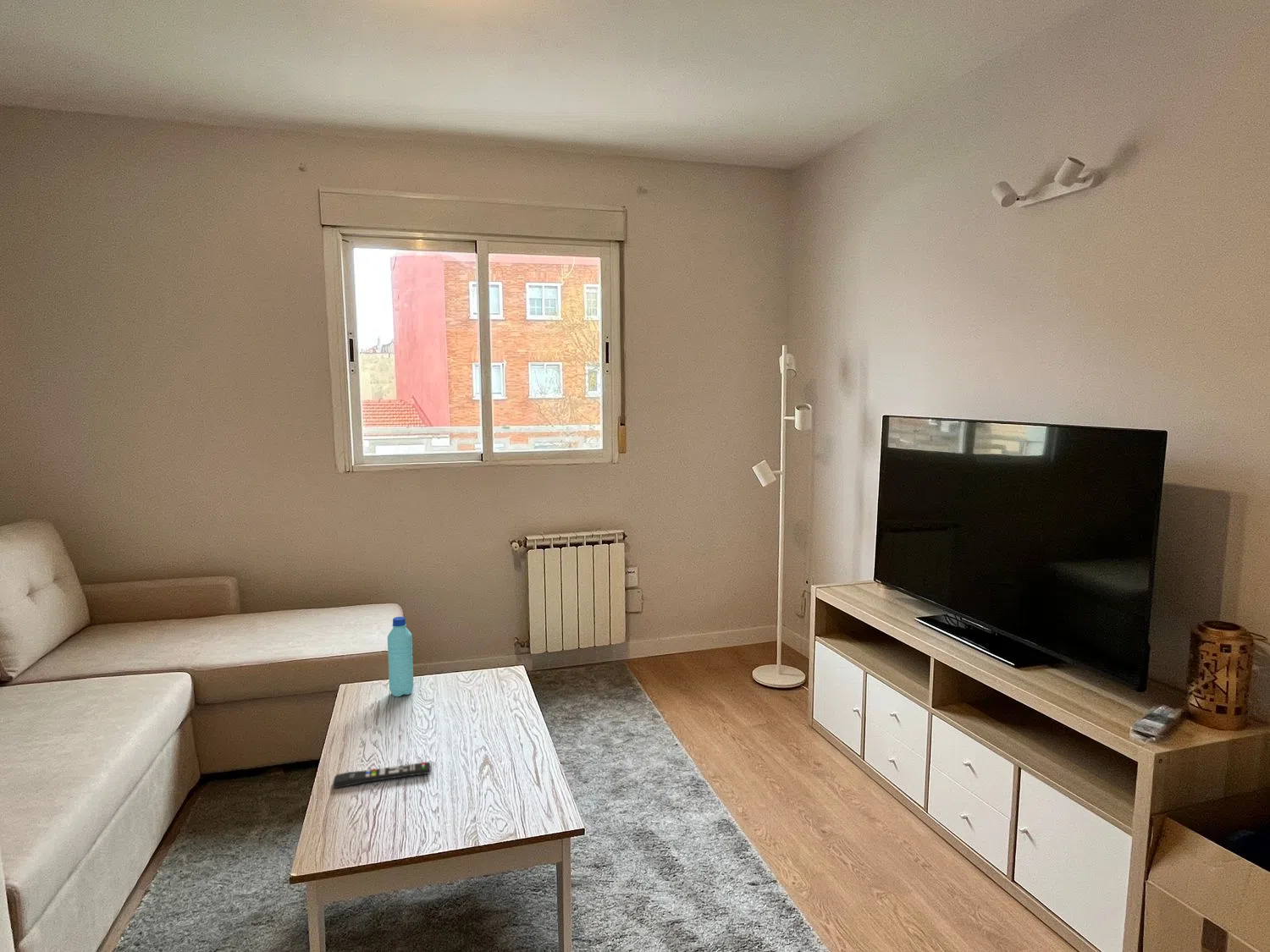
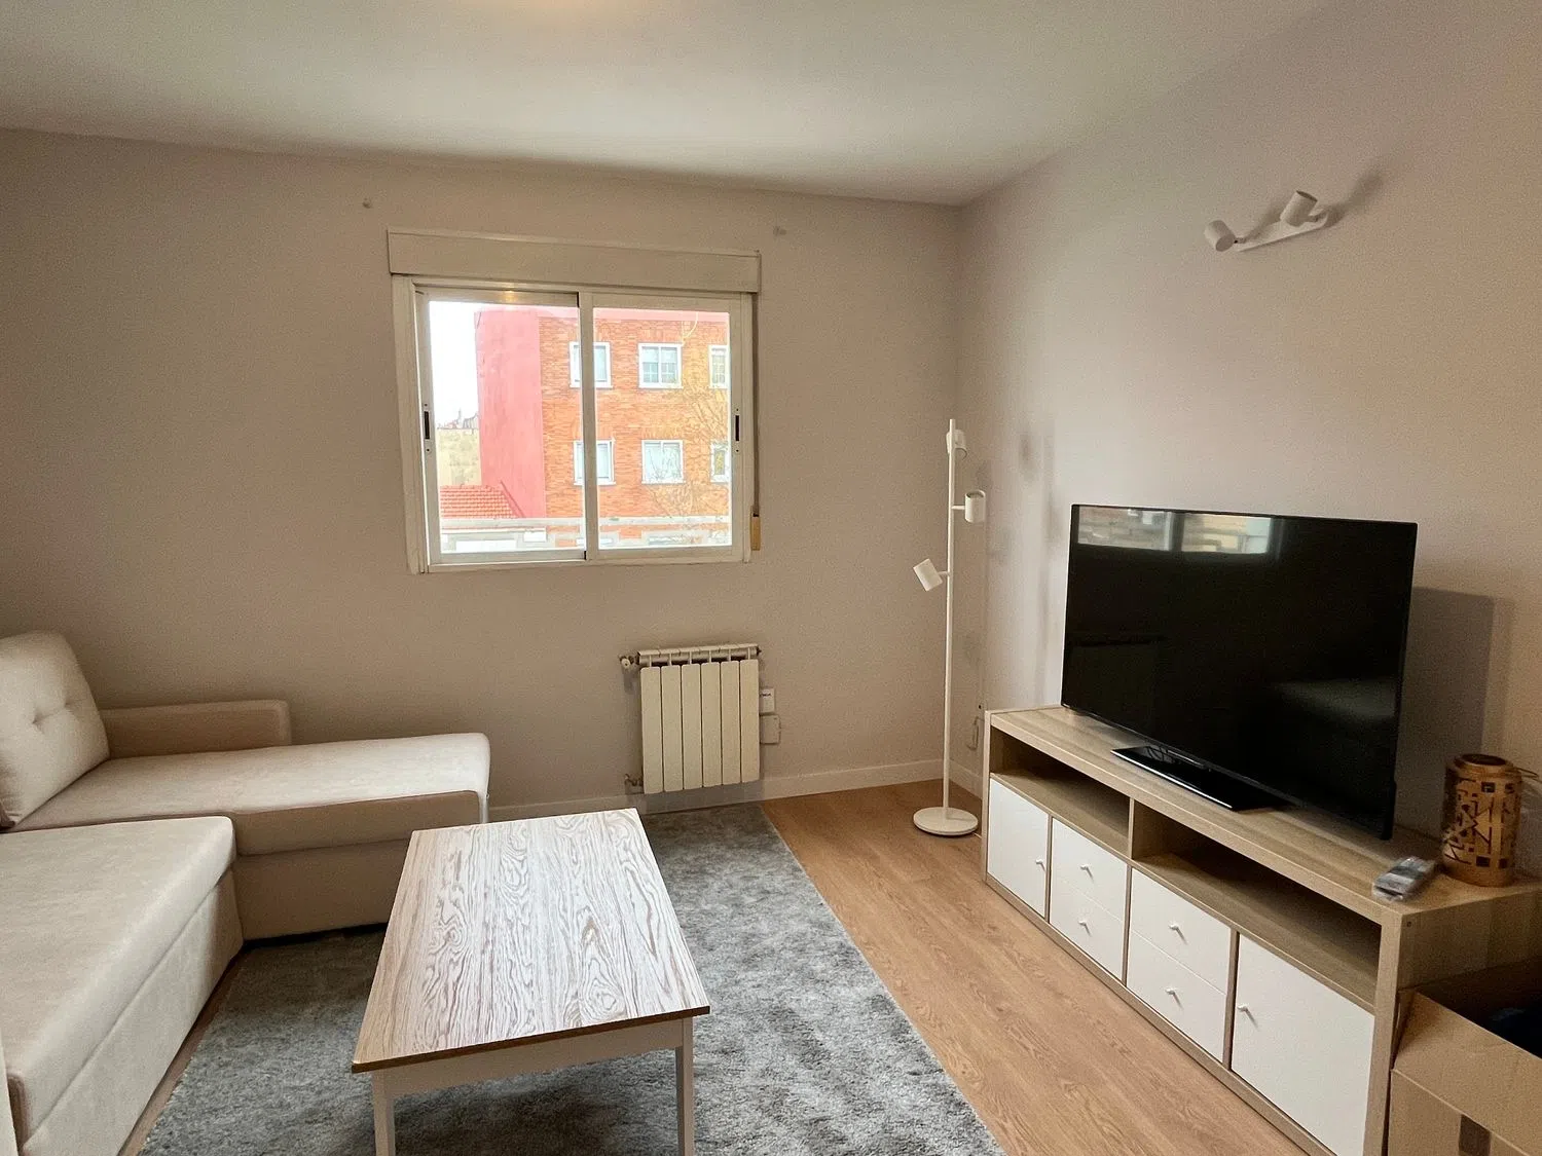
- water bottle [387,616,414,697]
- remote control [332,761,432,790]
